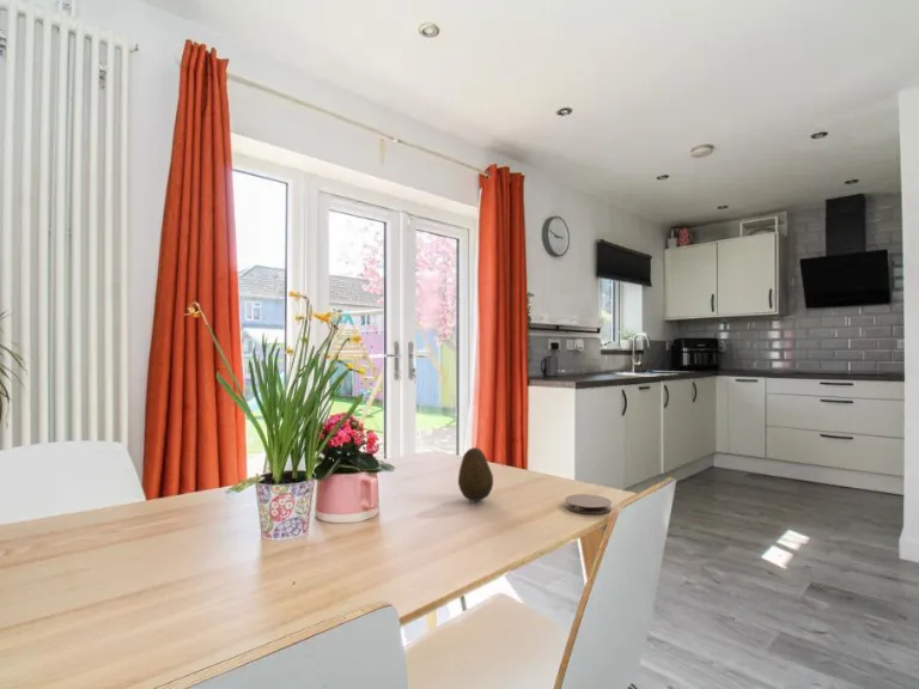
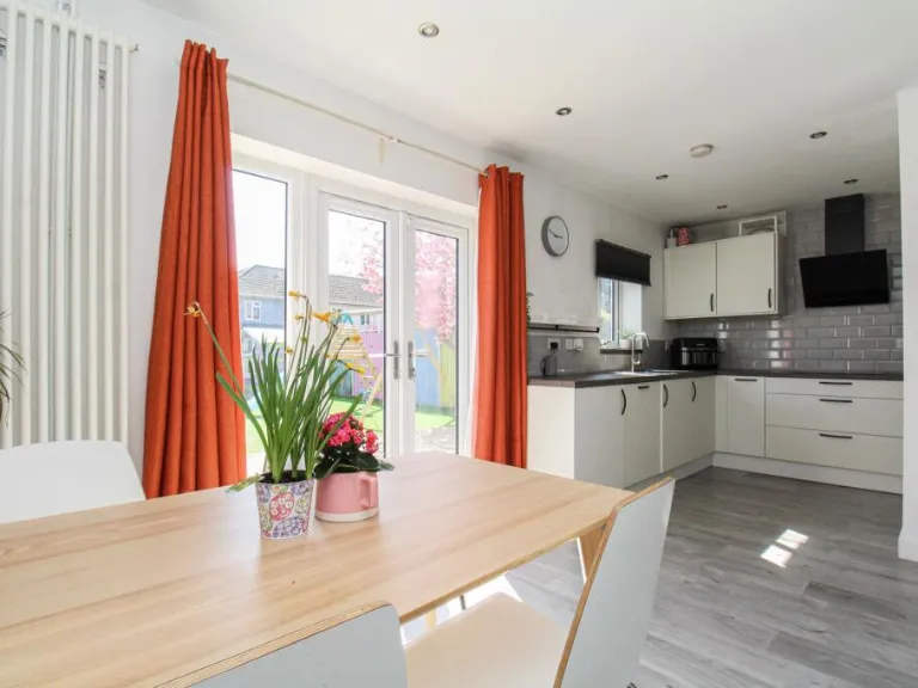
- coaster [564,493,613,516]
- fruit [457,446,494,502]
